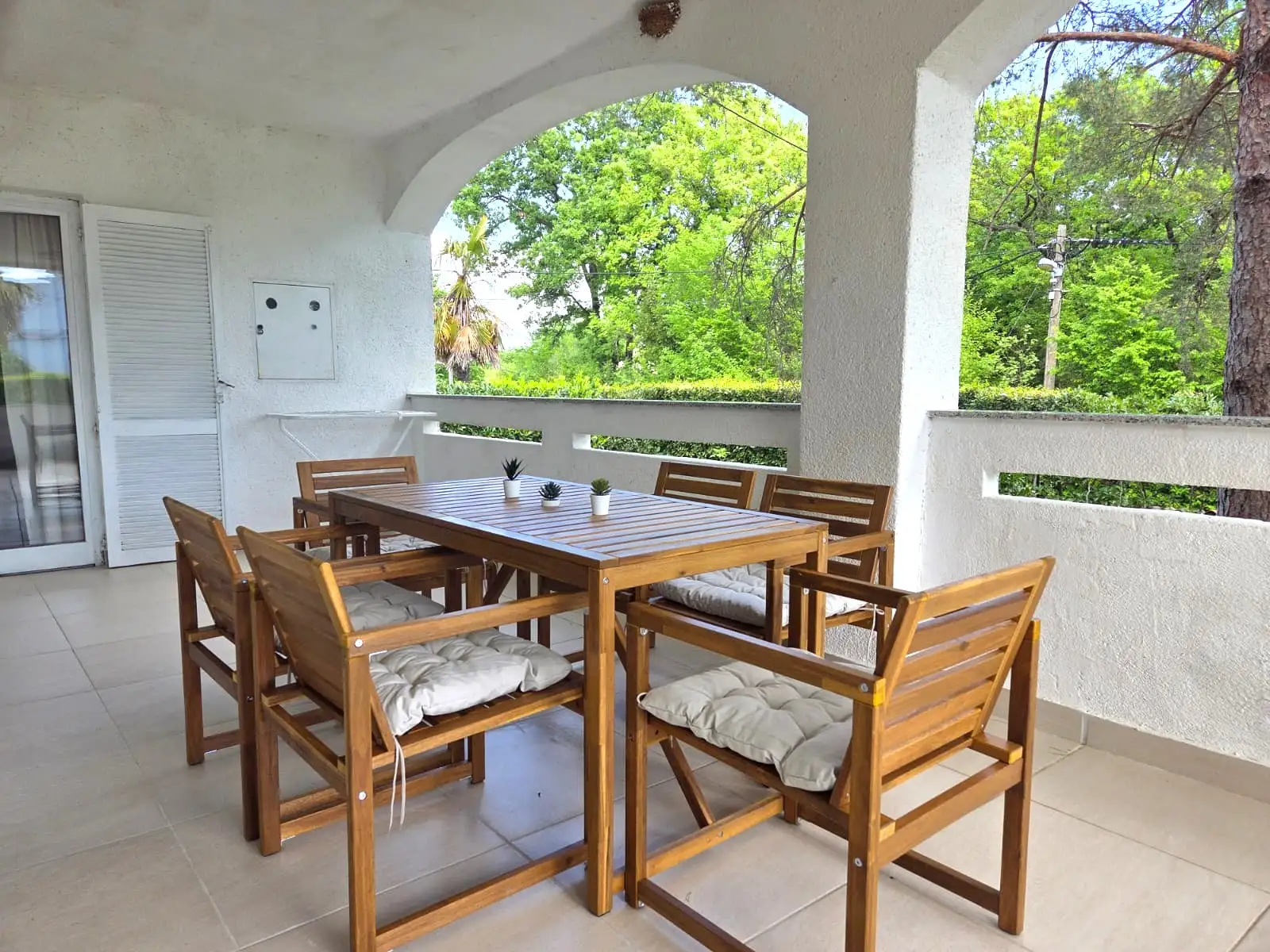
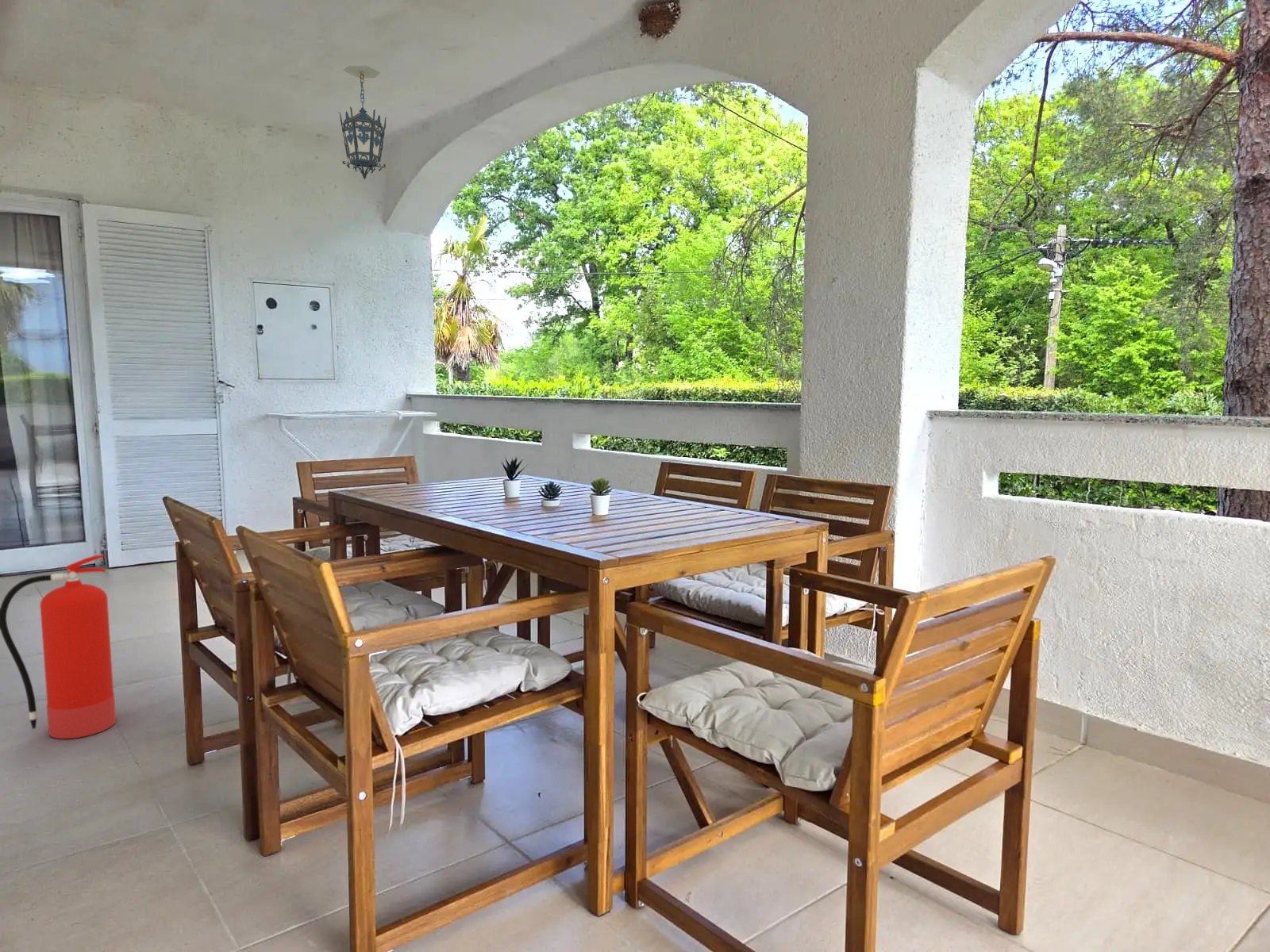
+ fire extinguisher [0,554,117,739]
+ hanging lantern [337,65,387,181]
